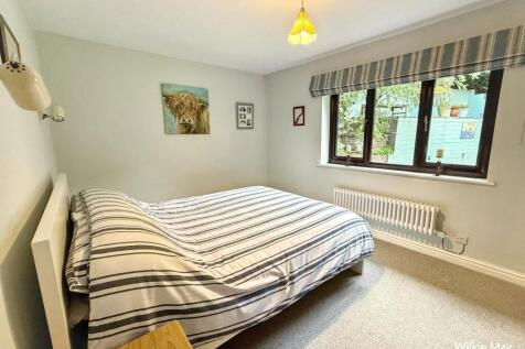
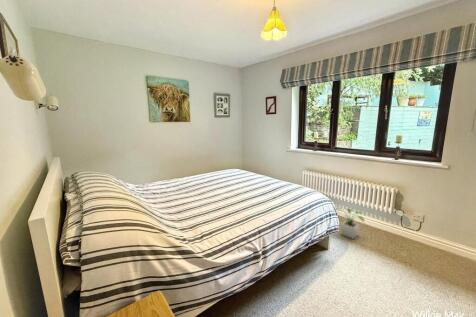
+ potted plant [334,207,365,240]
